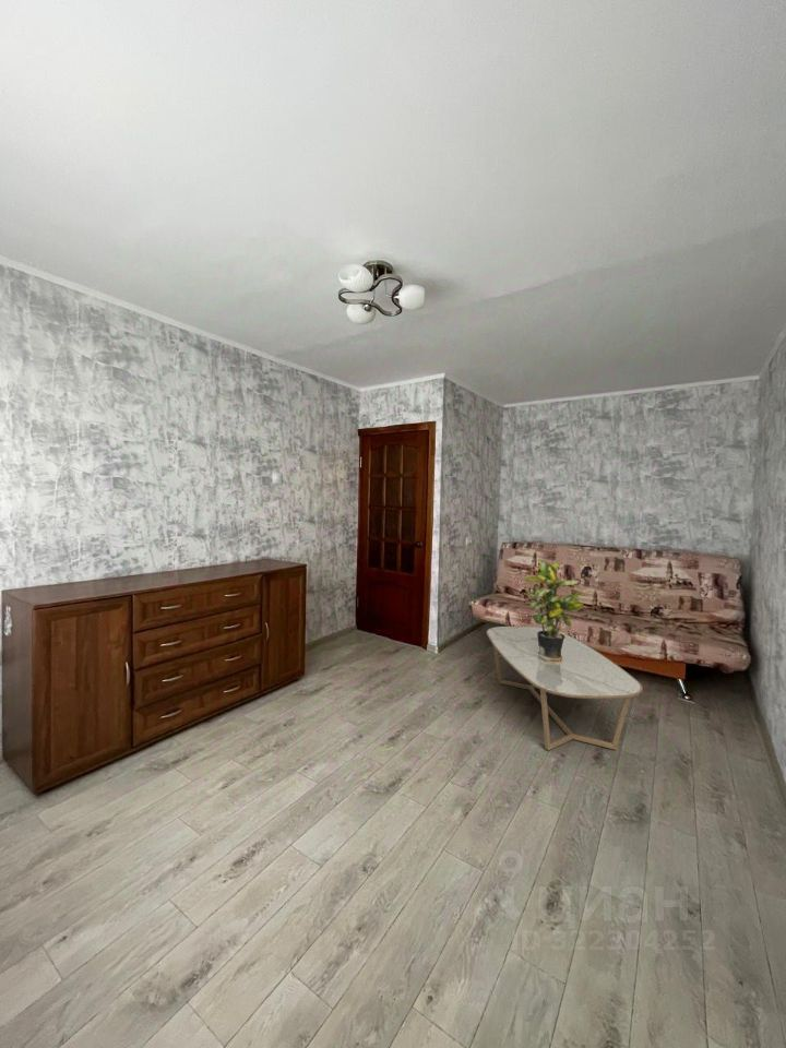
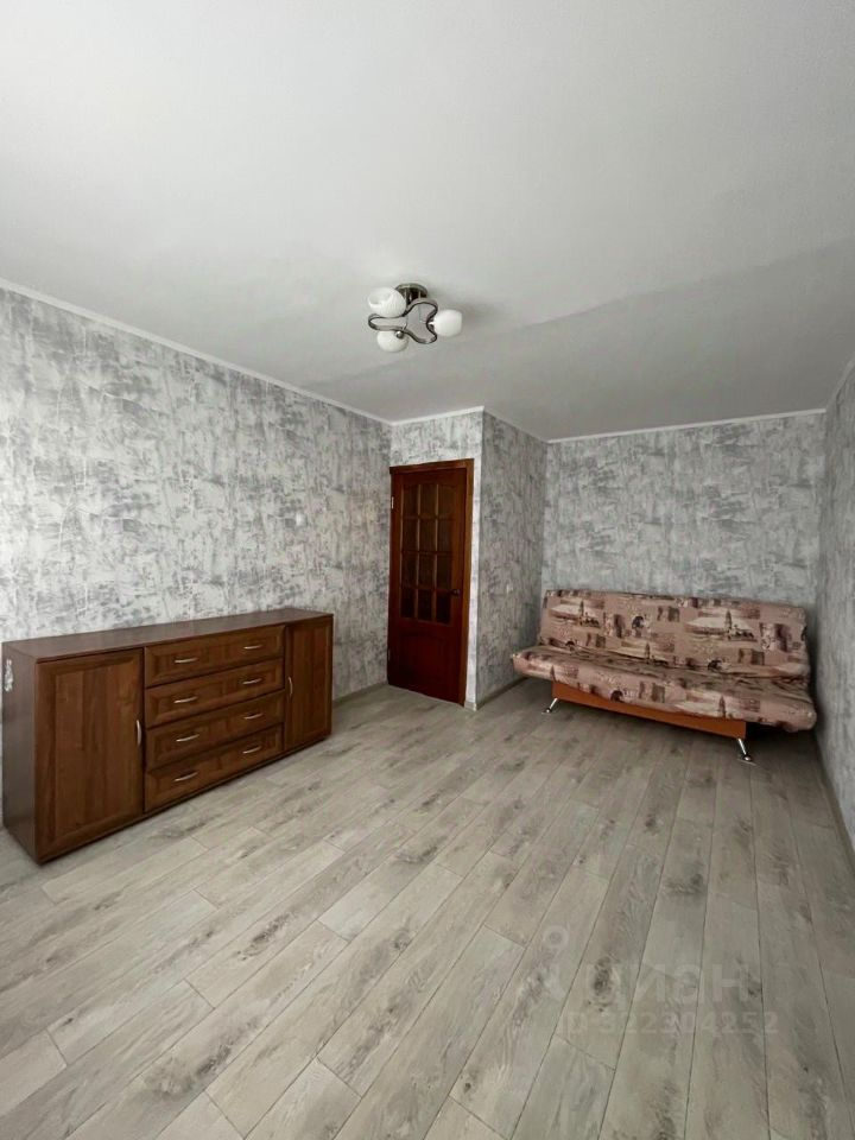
- coffee table [485,626,644,751]
- potted plant [524,558,585,662]
